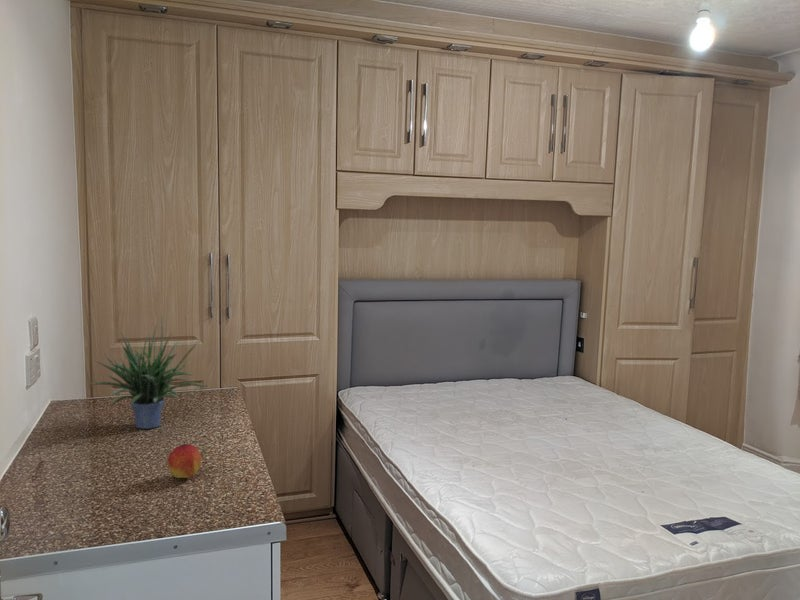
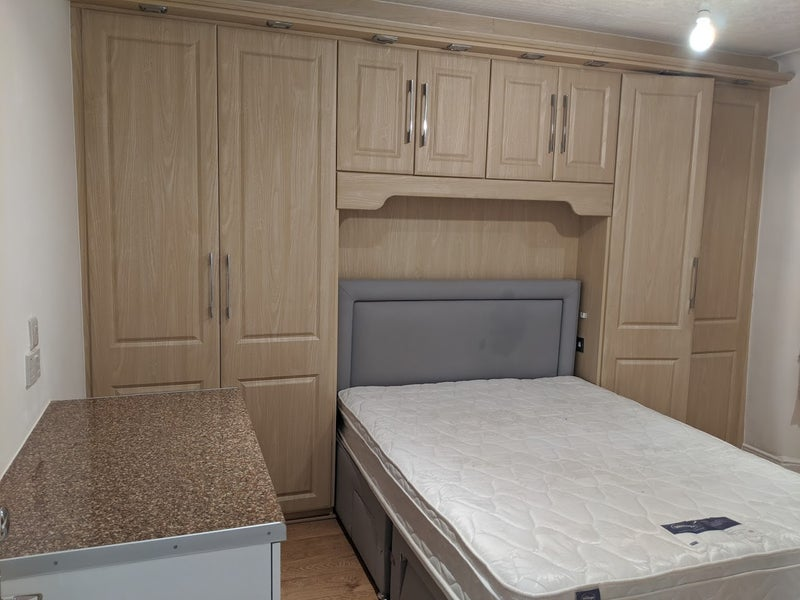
- potted plant [89,309,209,430]
- peach [167,443,202,479]
